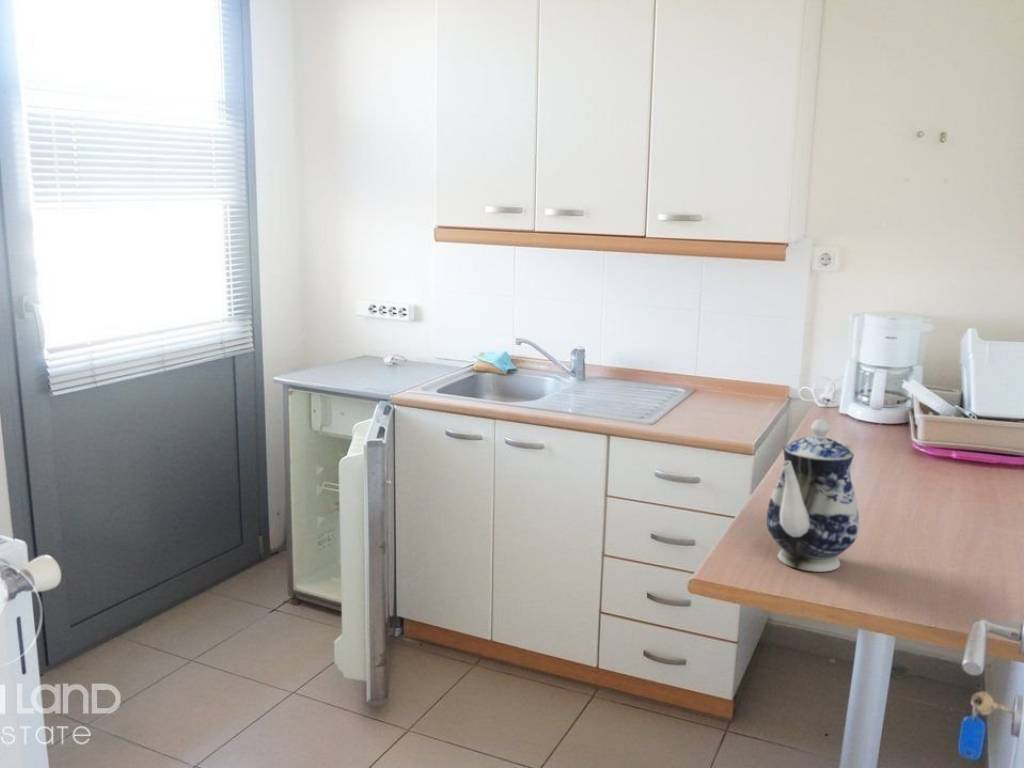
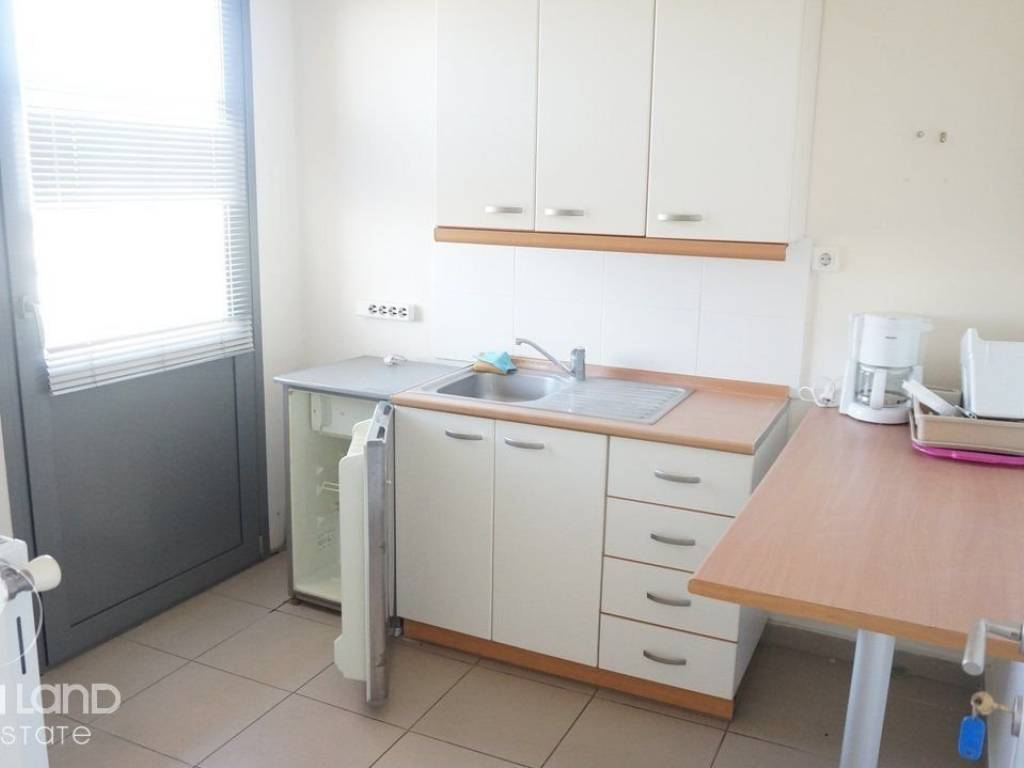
- teapot [765,418,860,573]
